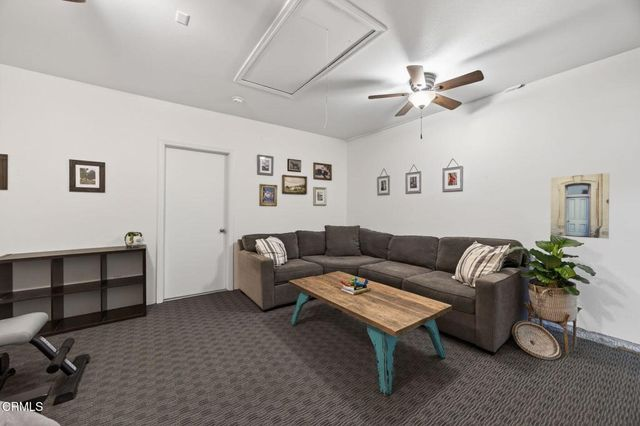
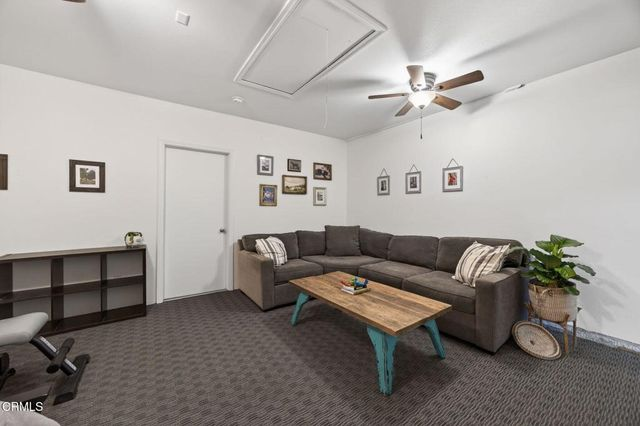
- wall art [549,172,610,240]
